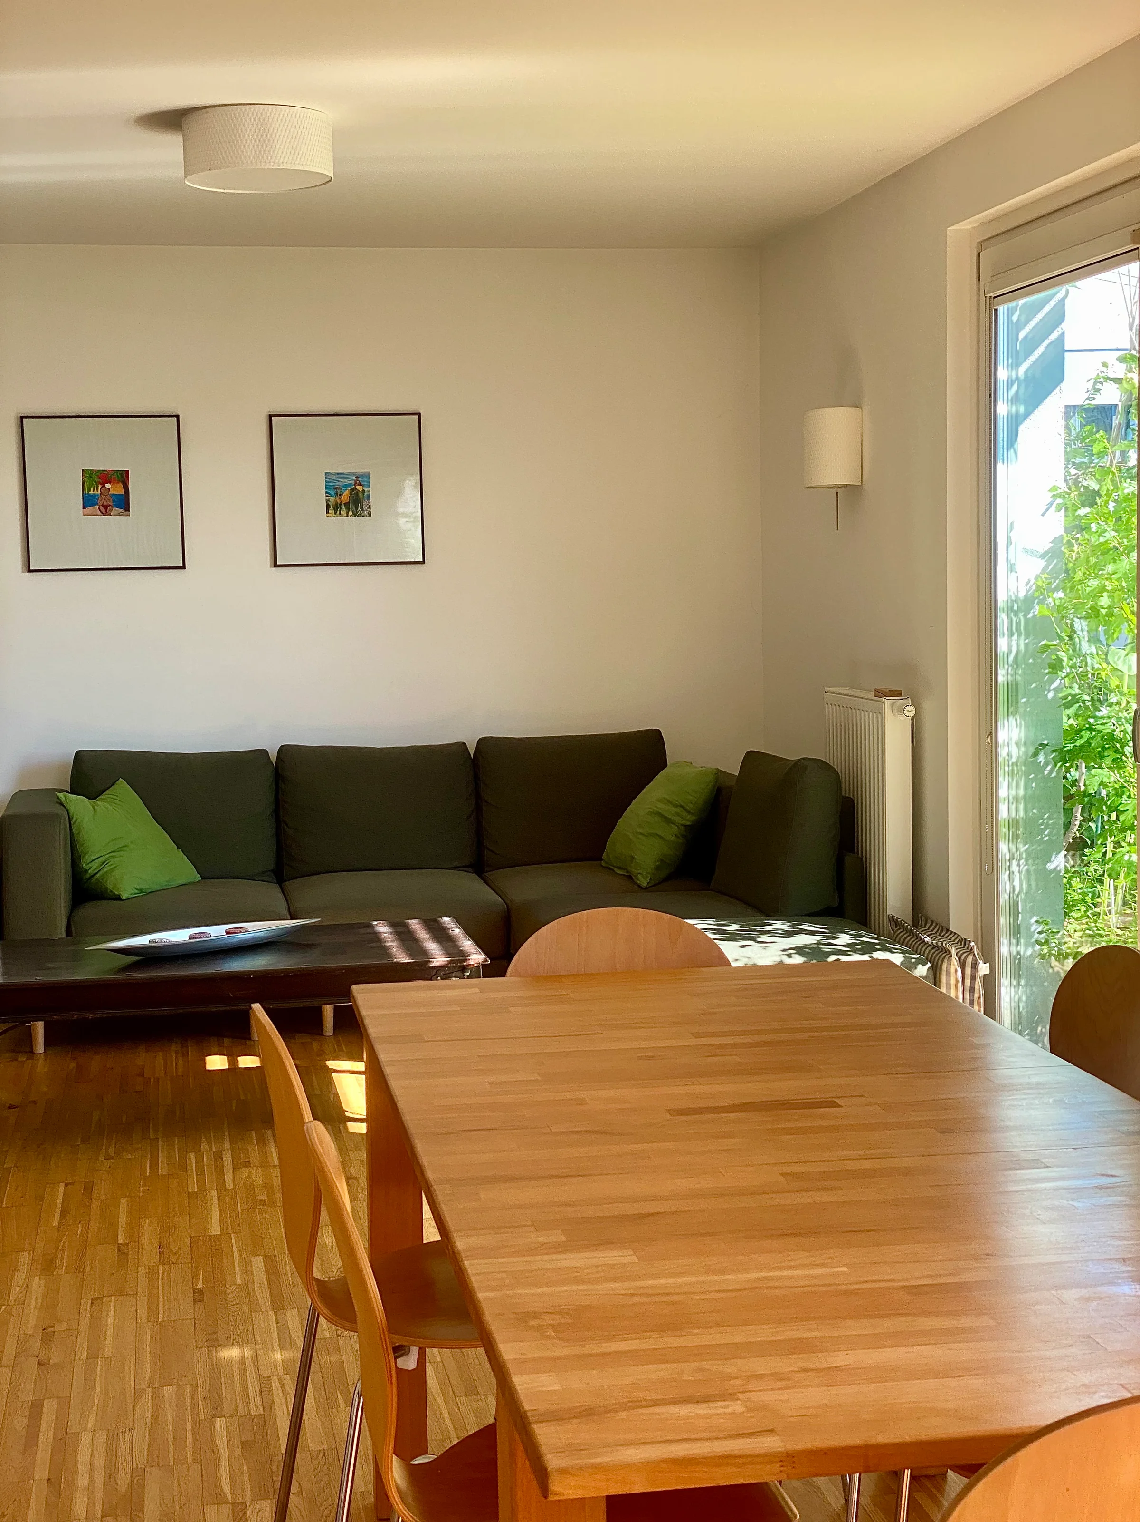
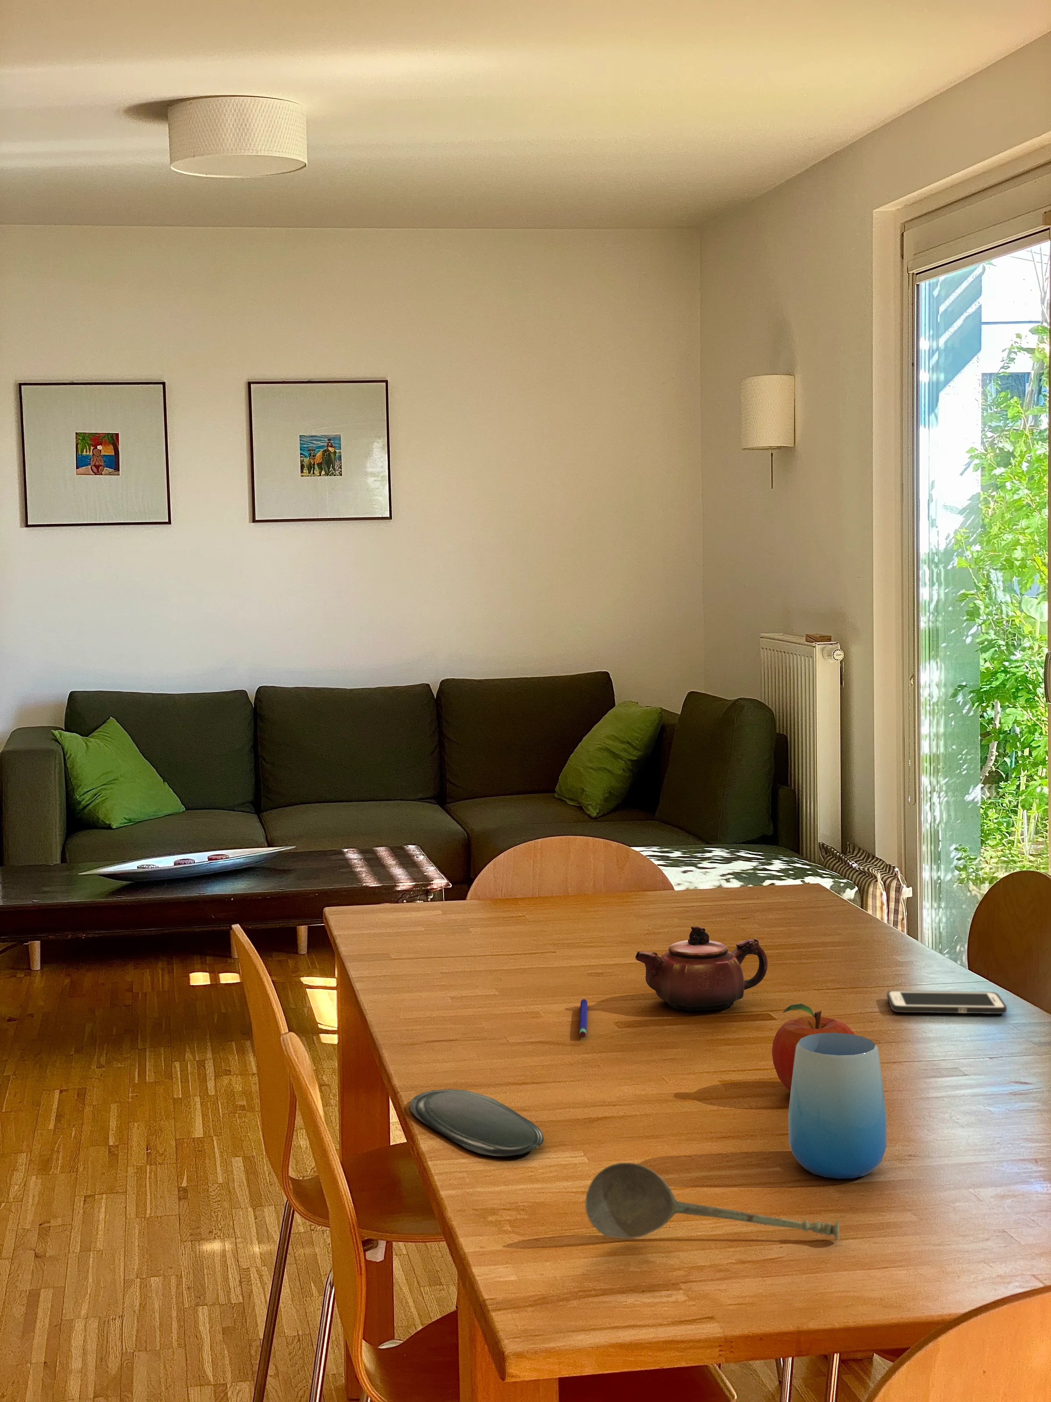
+ oval tray [410,1088,544,1157]
+ cup [788,1032,888,1179]
+ soupspoon [585,1162,839,1242]
+ fruit [772,1003,854,1091]
+ pen [578,999,587,1038]
+ teapot [635,926,768,1011]
+ cell phone [887,990,1007,1015]
